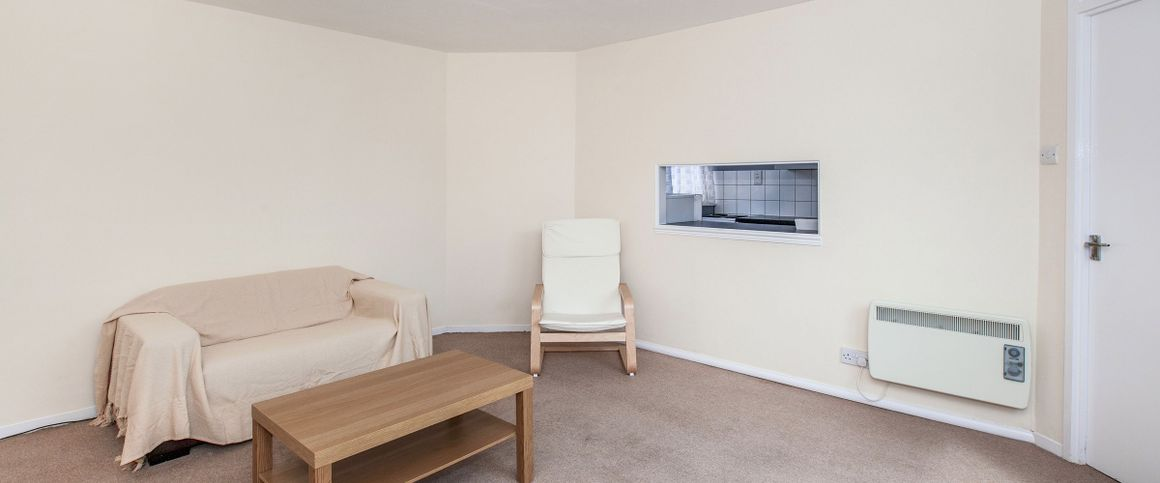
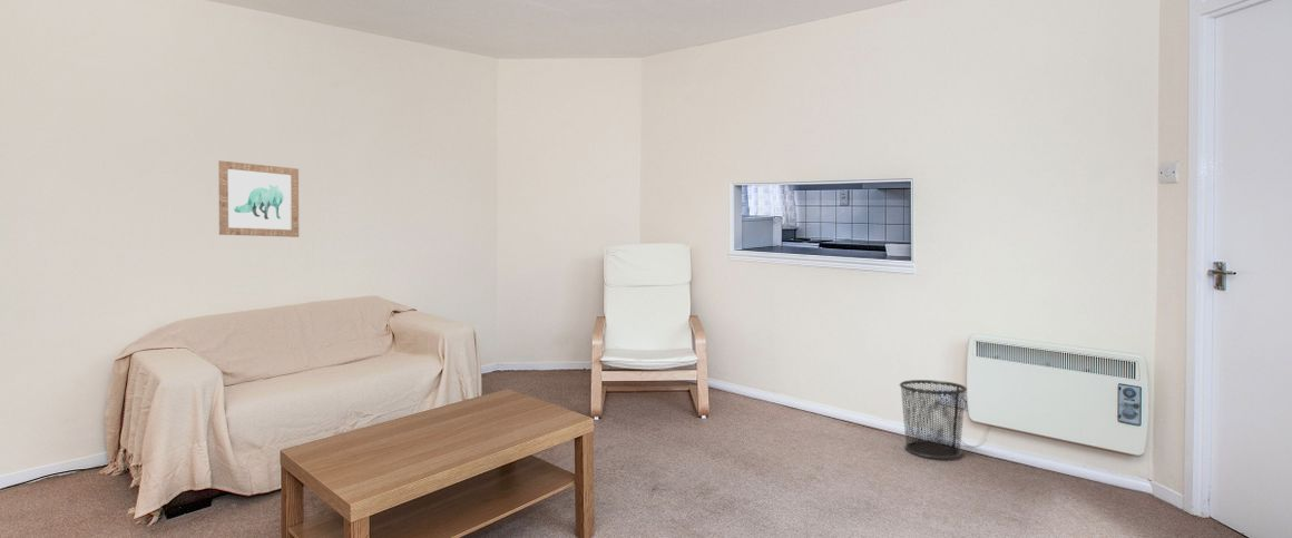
+ waste bin [899,379,968,460]
+ wall art [217,159,300,238]
